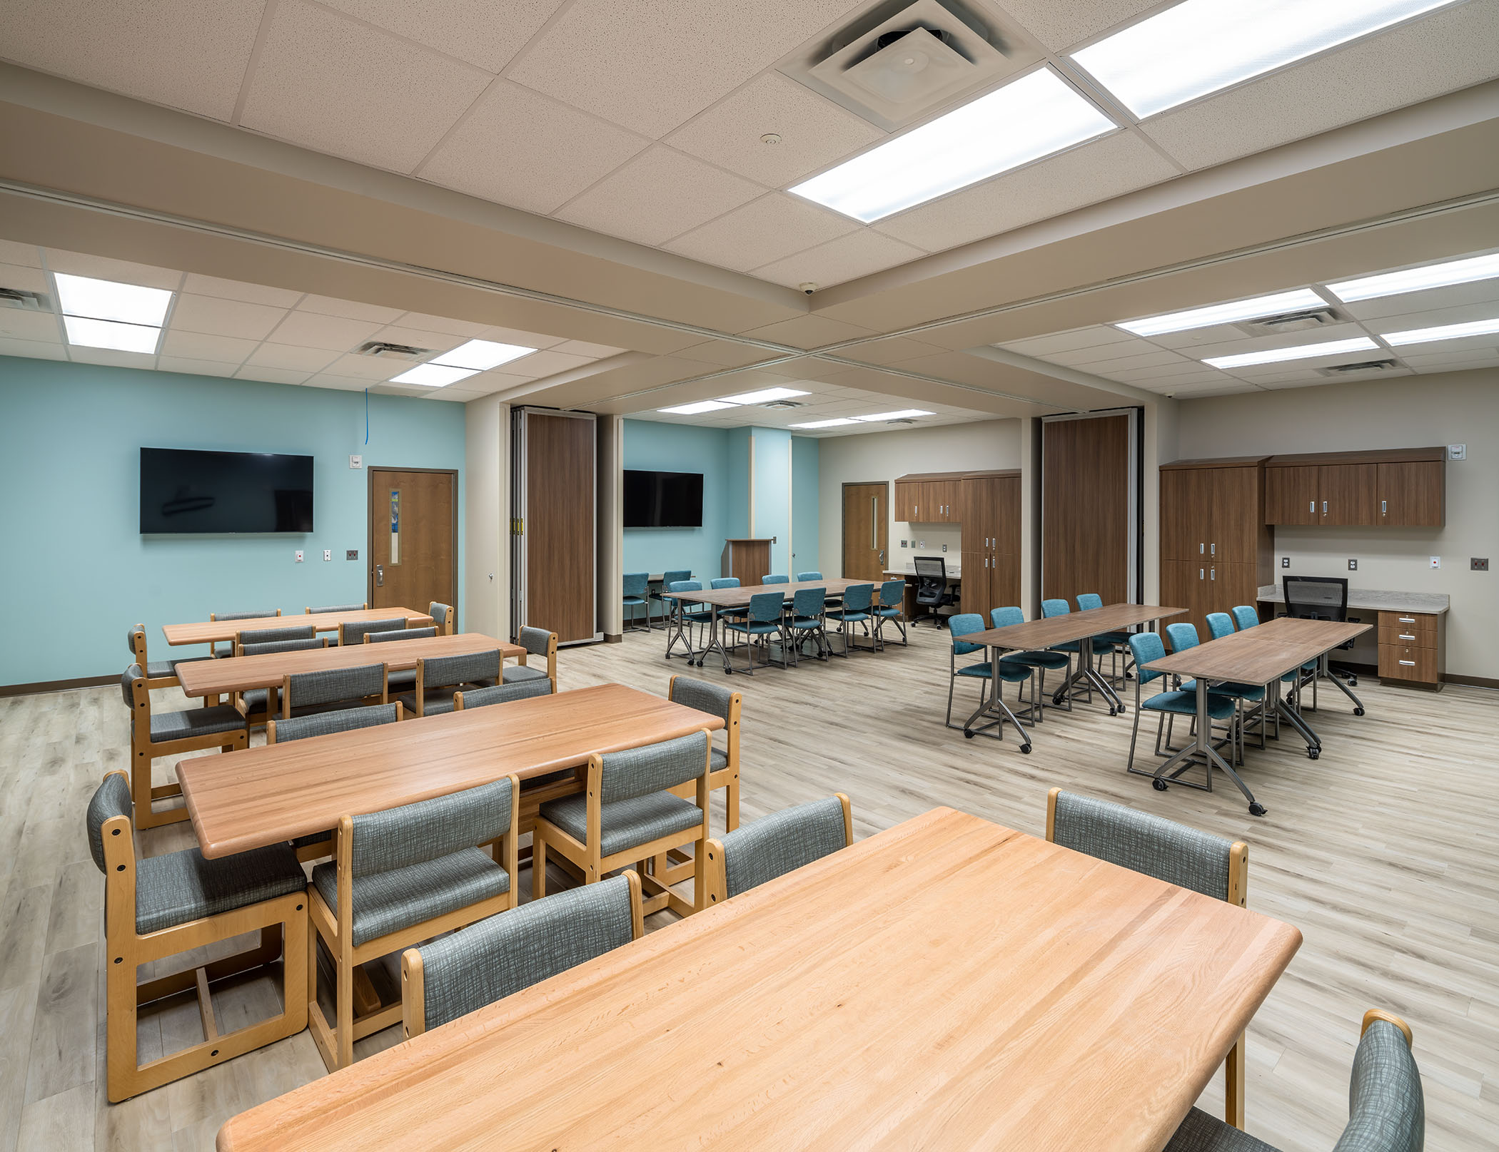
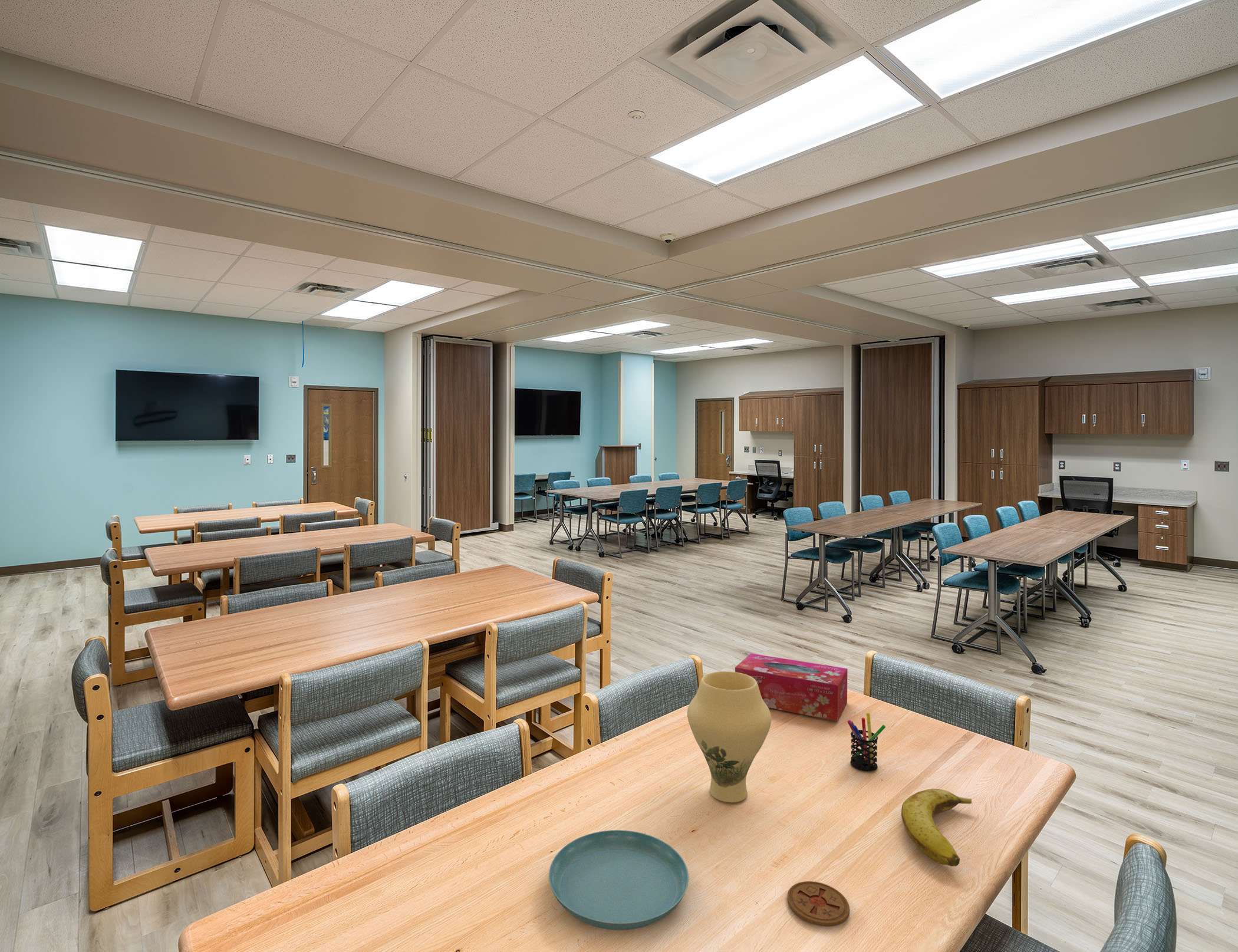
+ vase [687,671,772,803]
+ banana [901,788,972,867]
+ saucer [548,829,689,931]
+ pen holder [847,713,886,772]
+ coaster [786,881,850,927]
+ tissue box [735,653,848,722]
